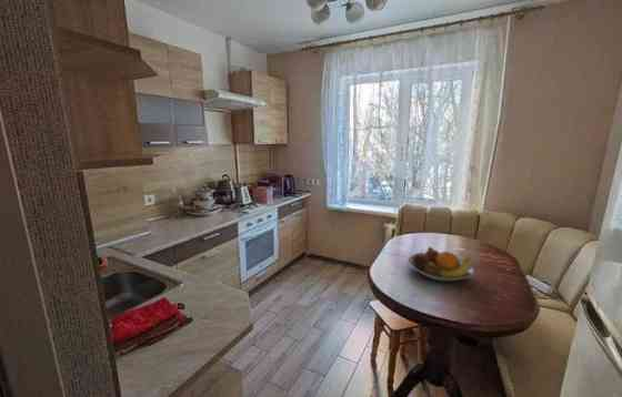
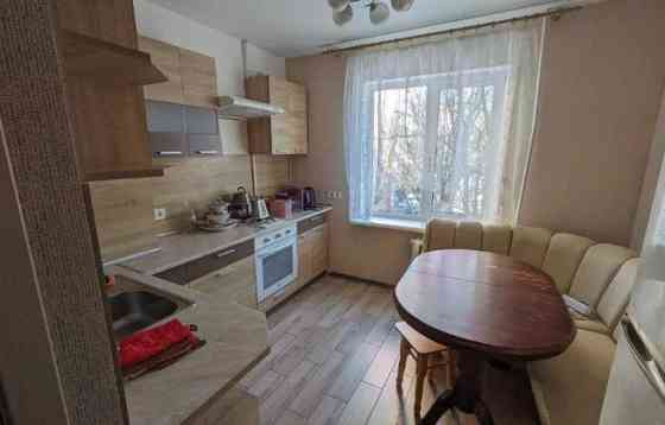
- fruit bowl [407,246,475,282]
